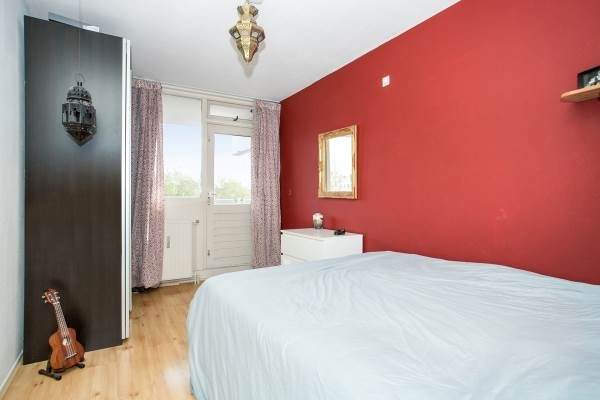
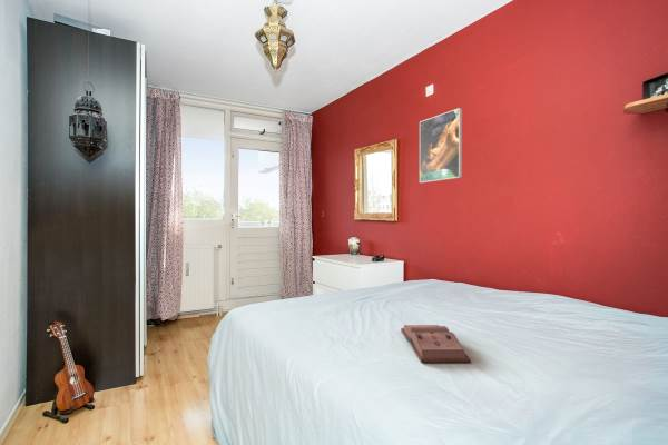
+ hardback book [400,324,471,364]
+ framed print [419,107,463,184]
